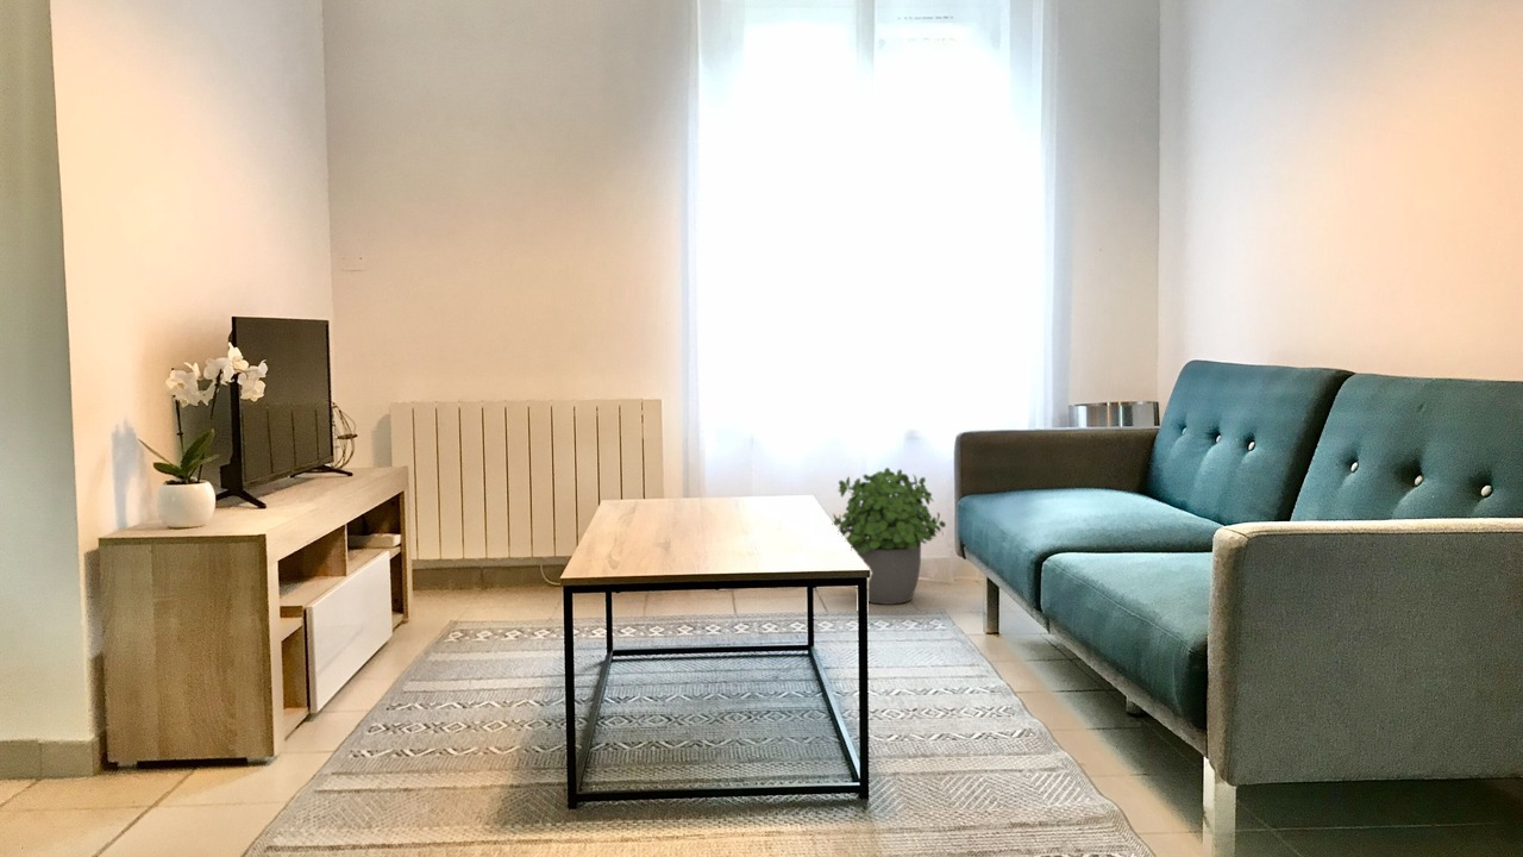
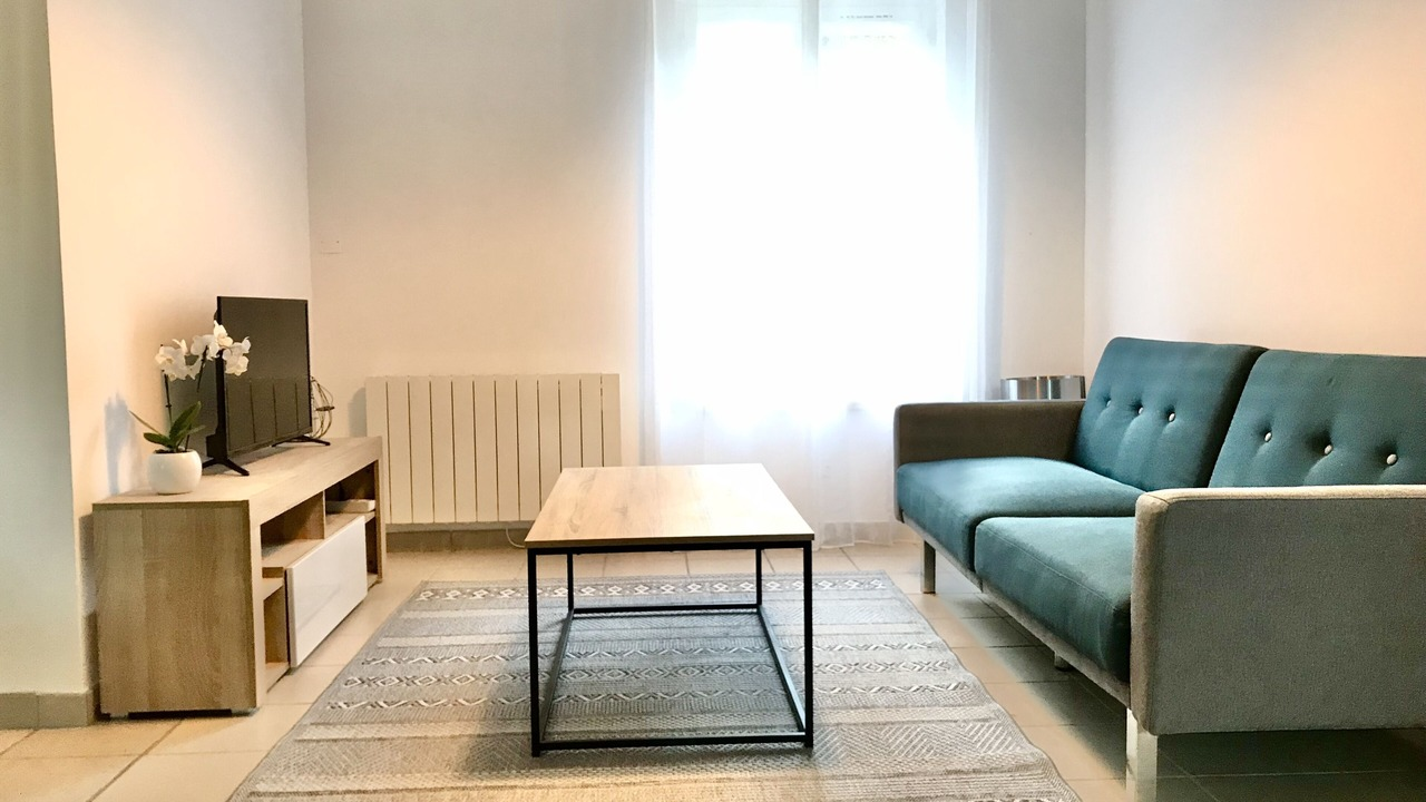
- potted plant [832,467,947,606]
